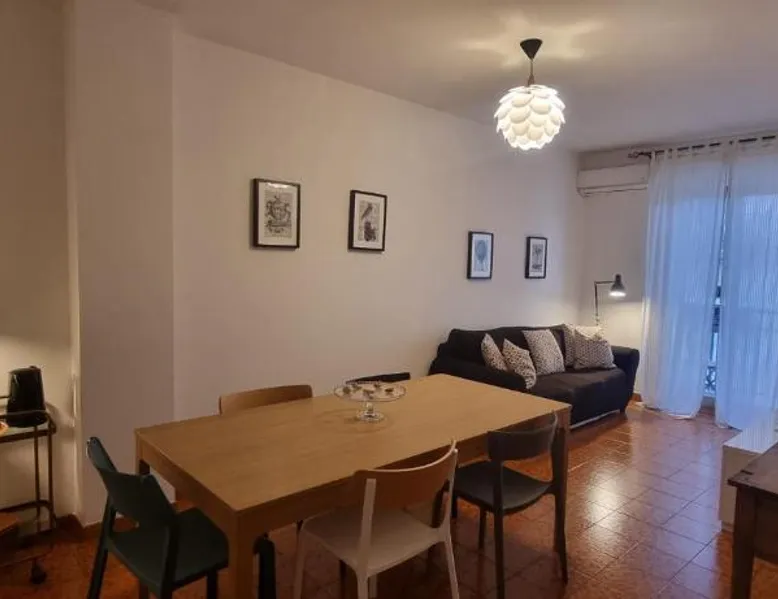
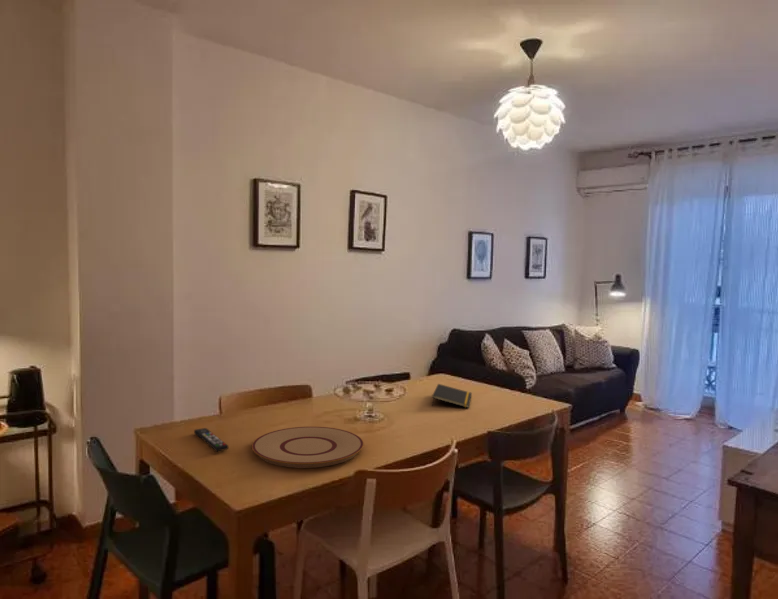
+ remote control [193,427,229,452]
+ notepad [431,383,473,409]
+ plate [251,426,365,469]
